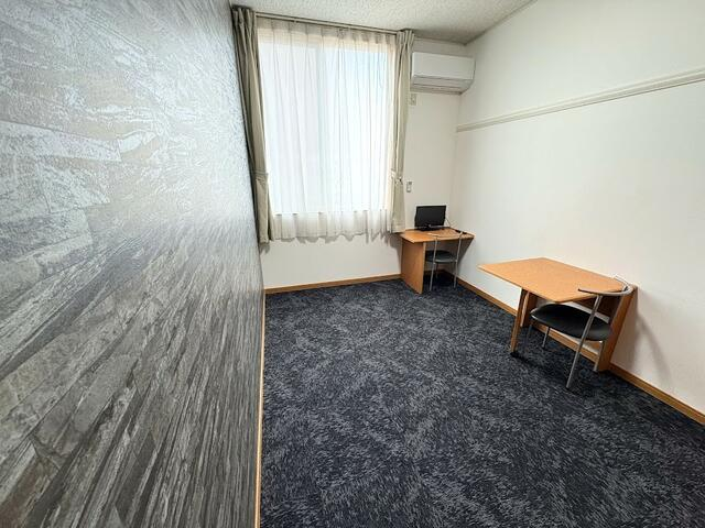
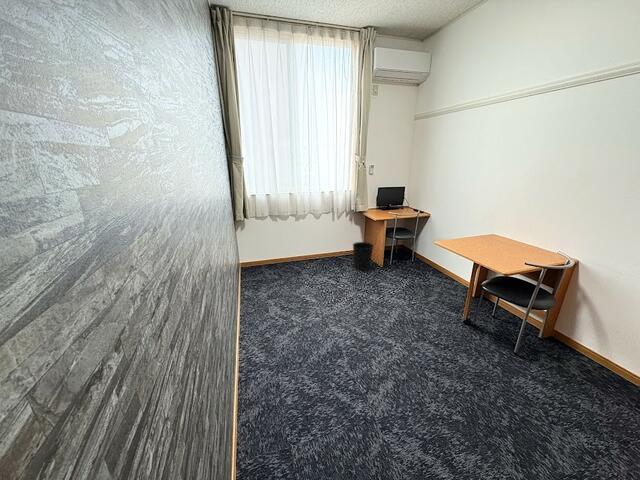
+ wastebasket [352,241,374,271]
